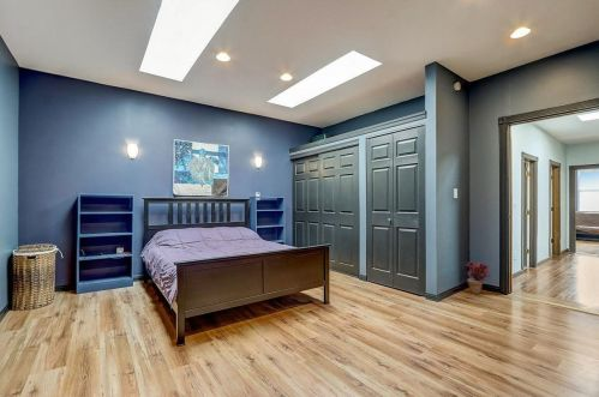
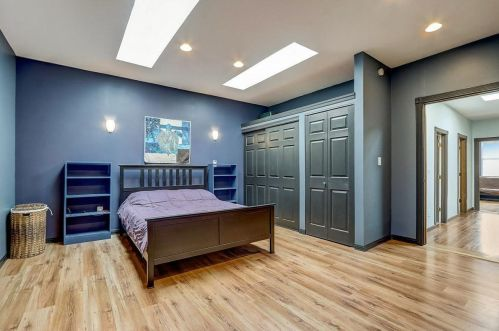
- potted plant [466,260,491,295]
